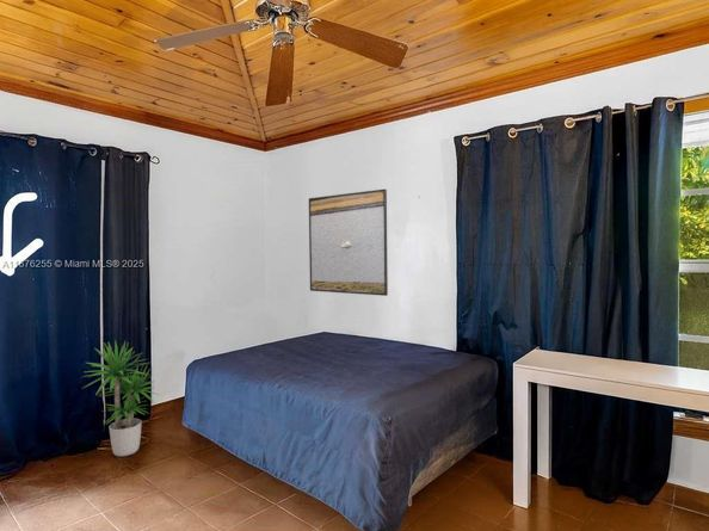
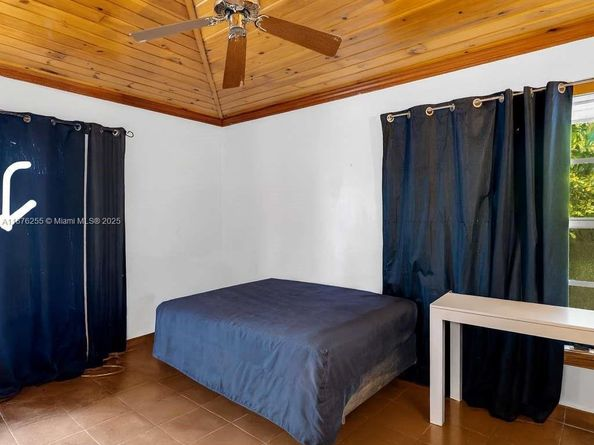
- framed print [308,189,389,297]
- potted plant [81,339,161,457]
